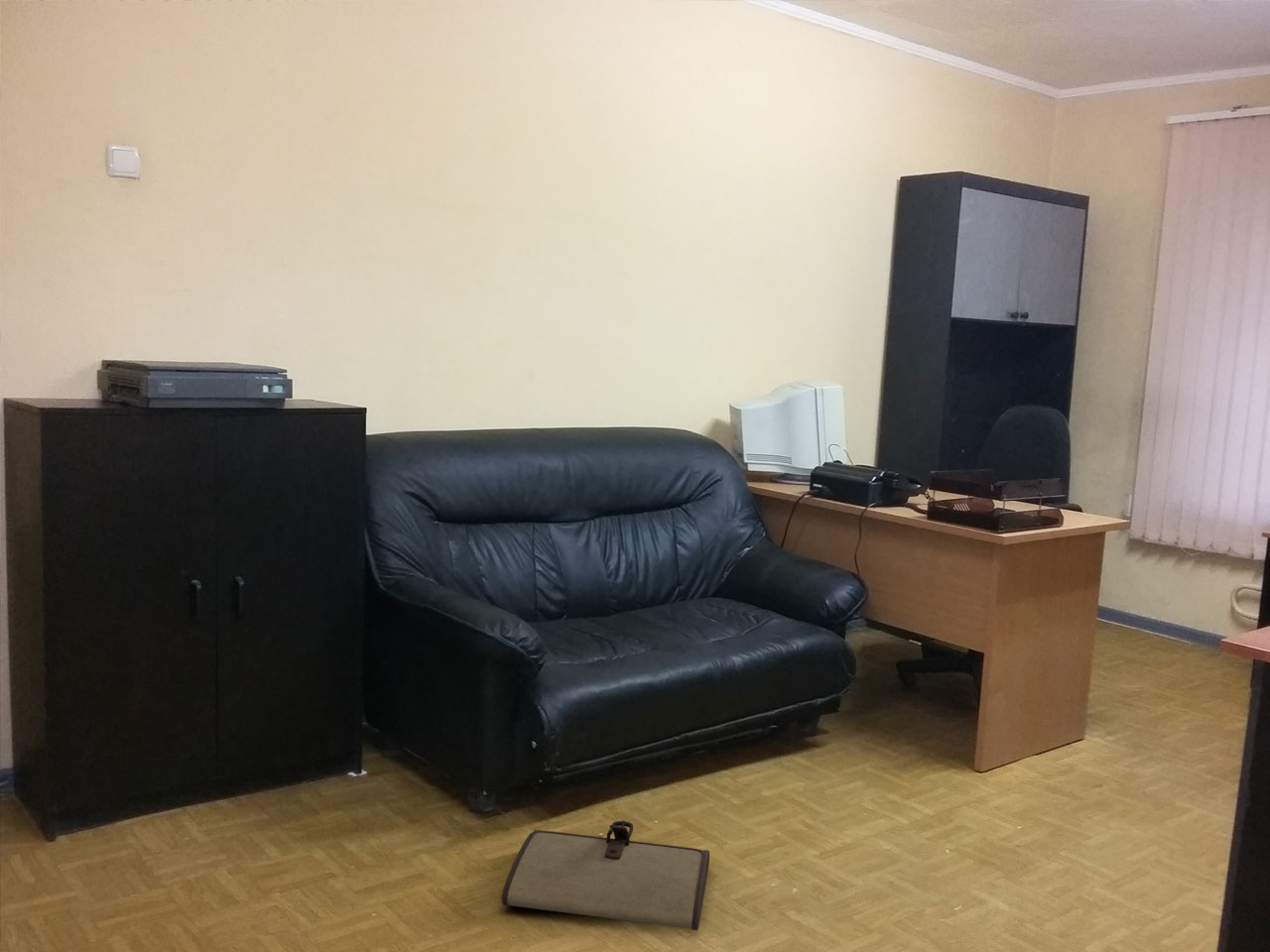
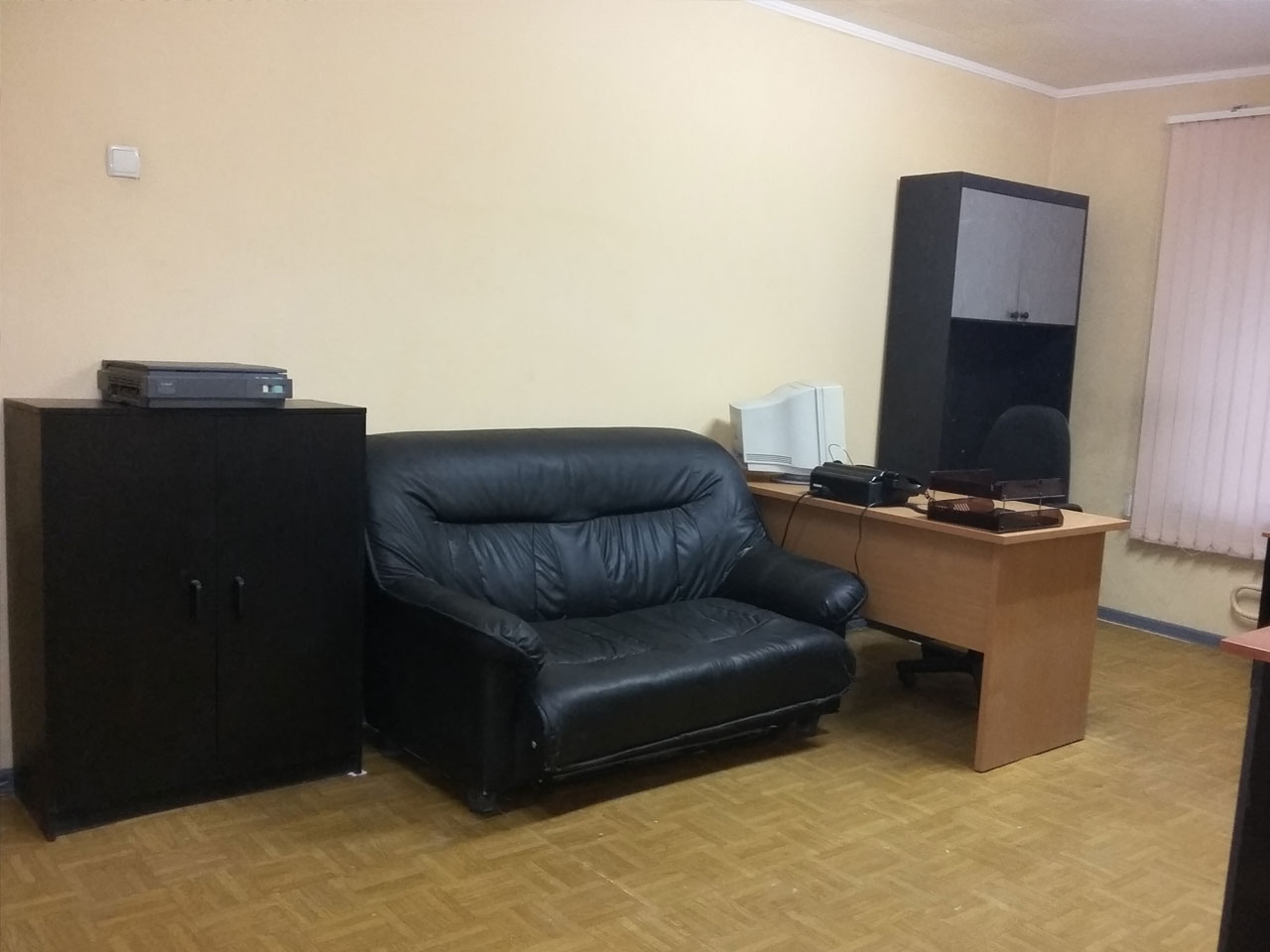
- tool roll [501,820,710,931]
